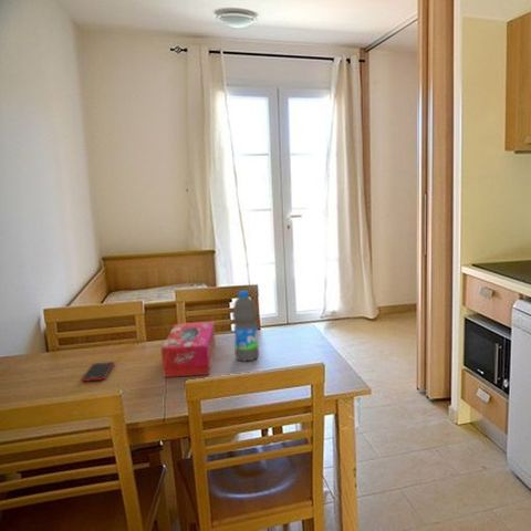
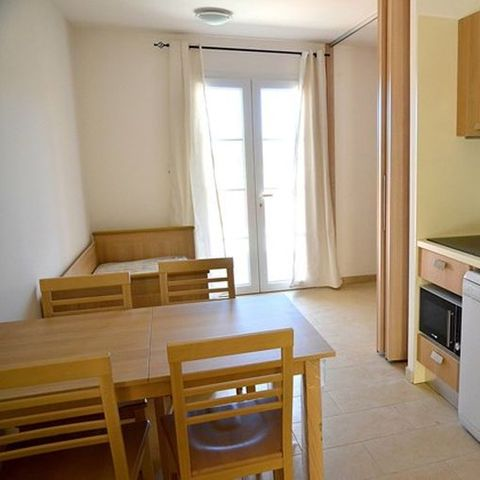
- water bottle [231,290,260,363]
- cell phone [81,361,115,383]
- tissue box [160,321,217,378]
